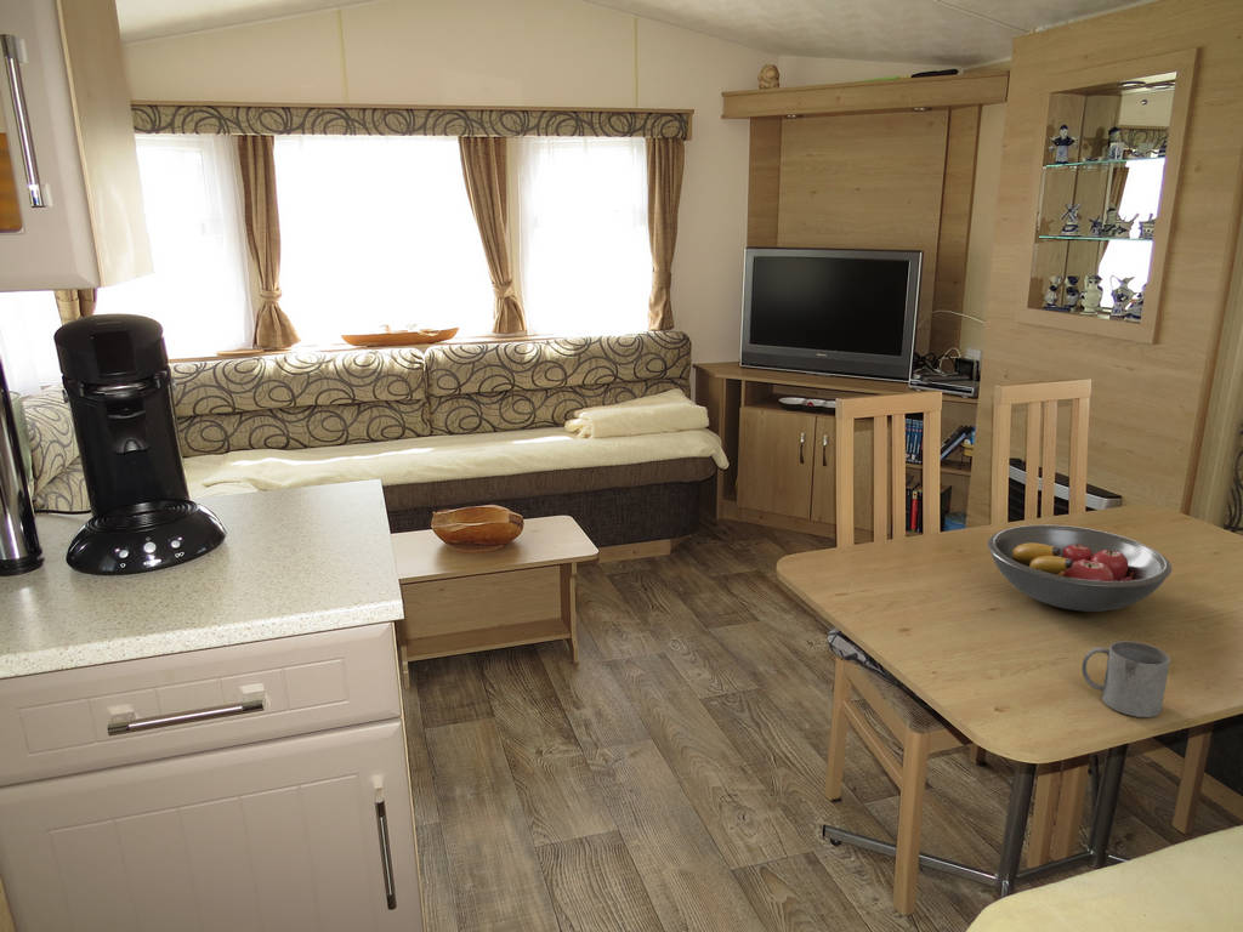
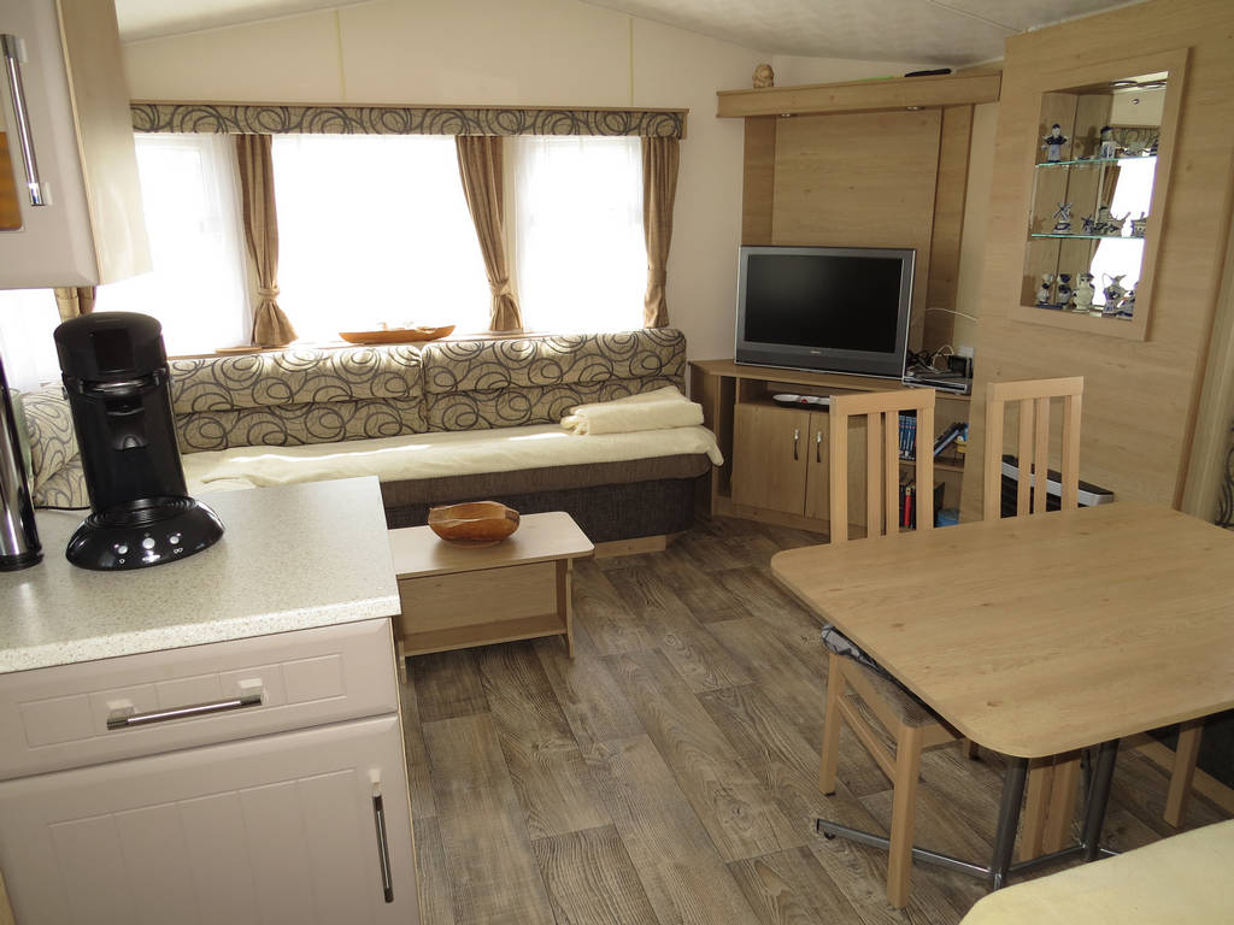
- fruit bowl [987,524,1173,613]
- mug [1082,640,1171,718]
